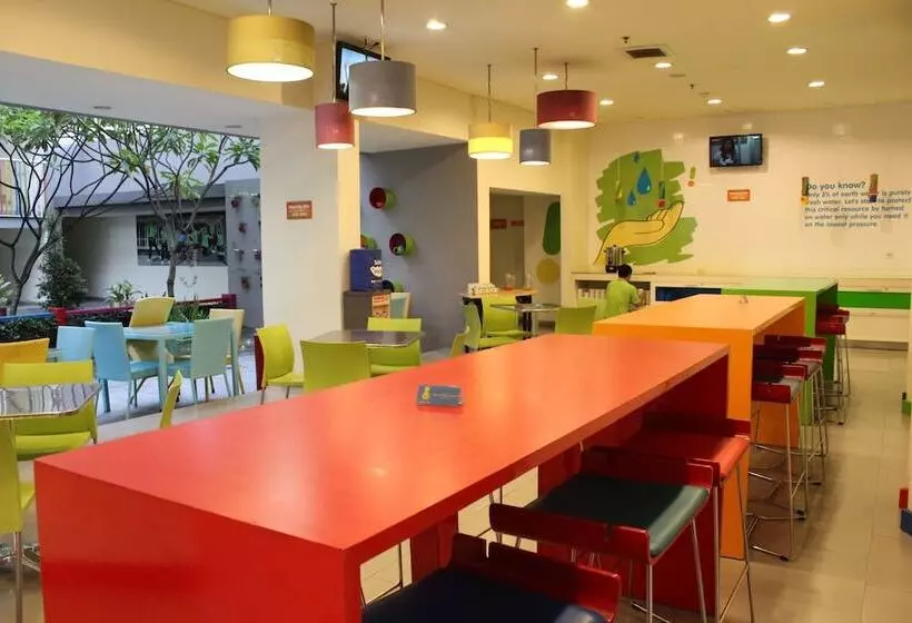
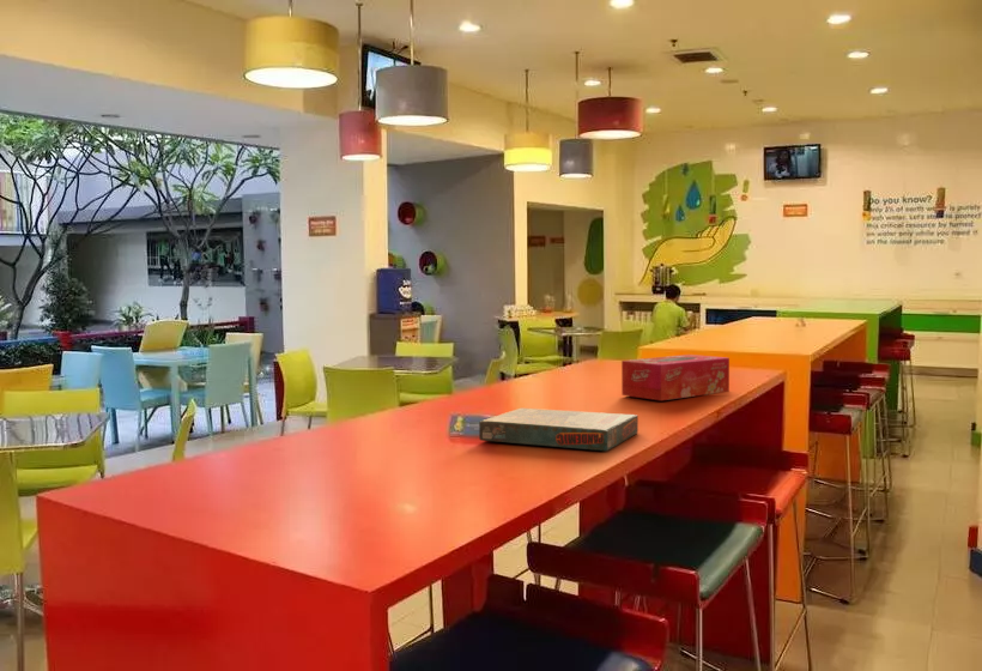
+ board game [478,407,639,452]
+ tissue box [620,353,731,401]
